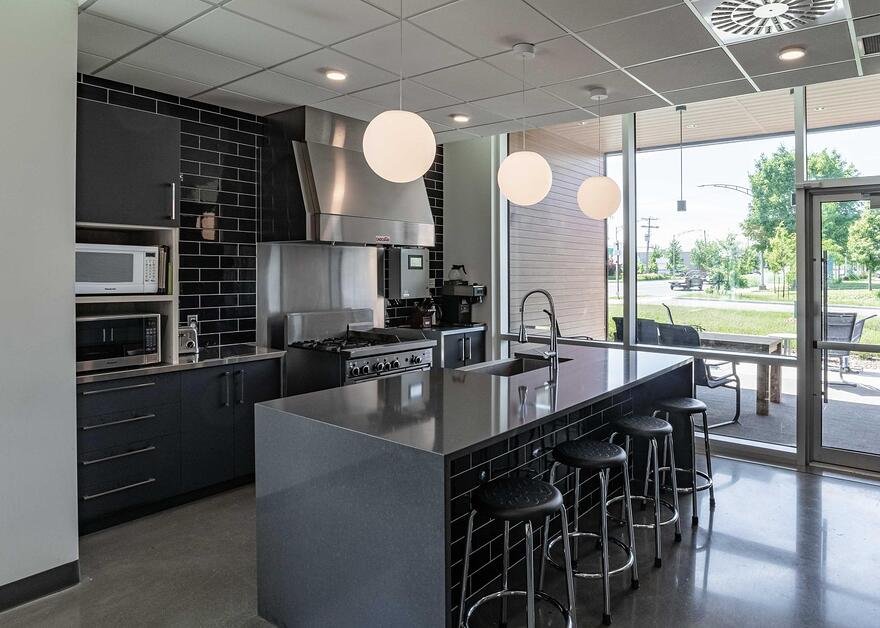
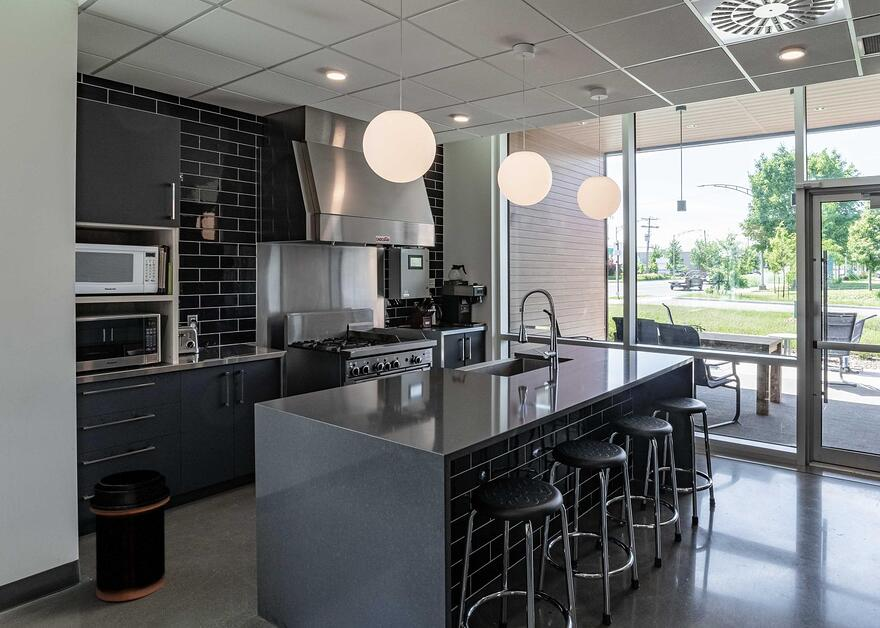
+ trash can [88,469,171,602]
